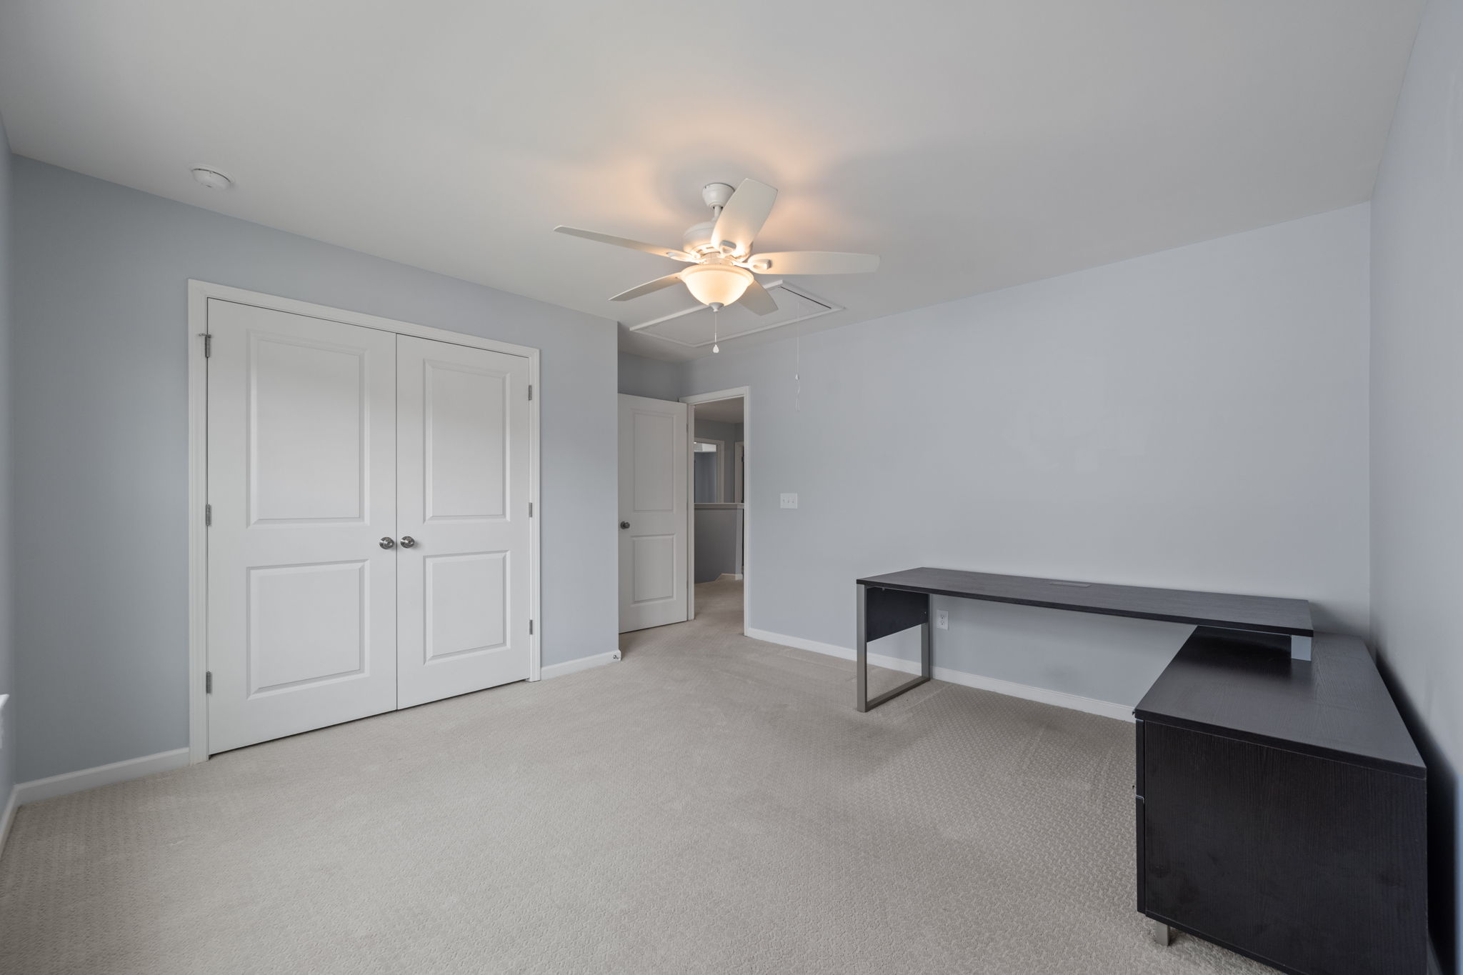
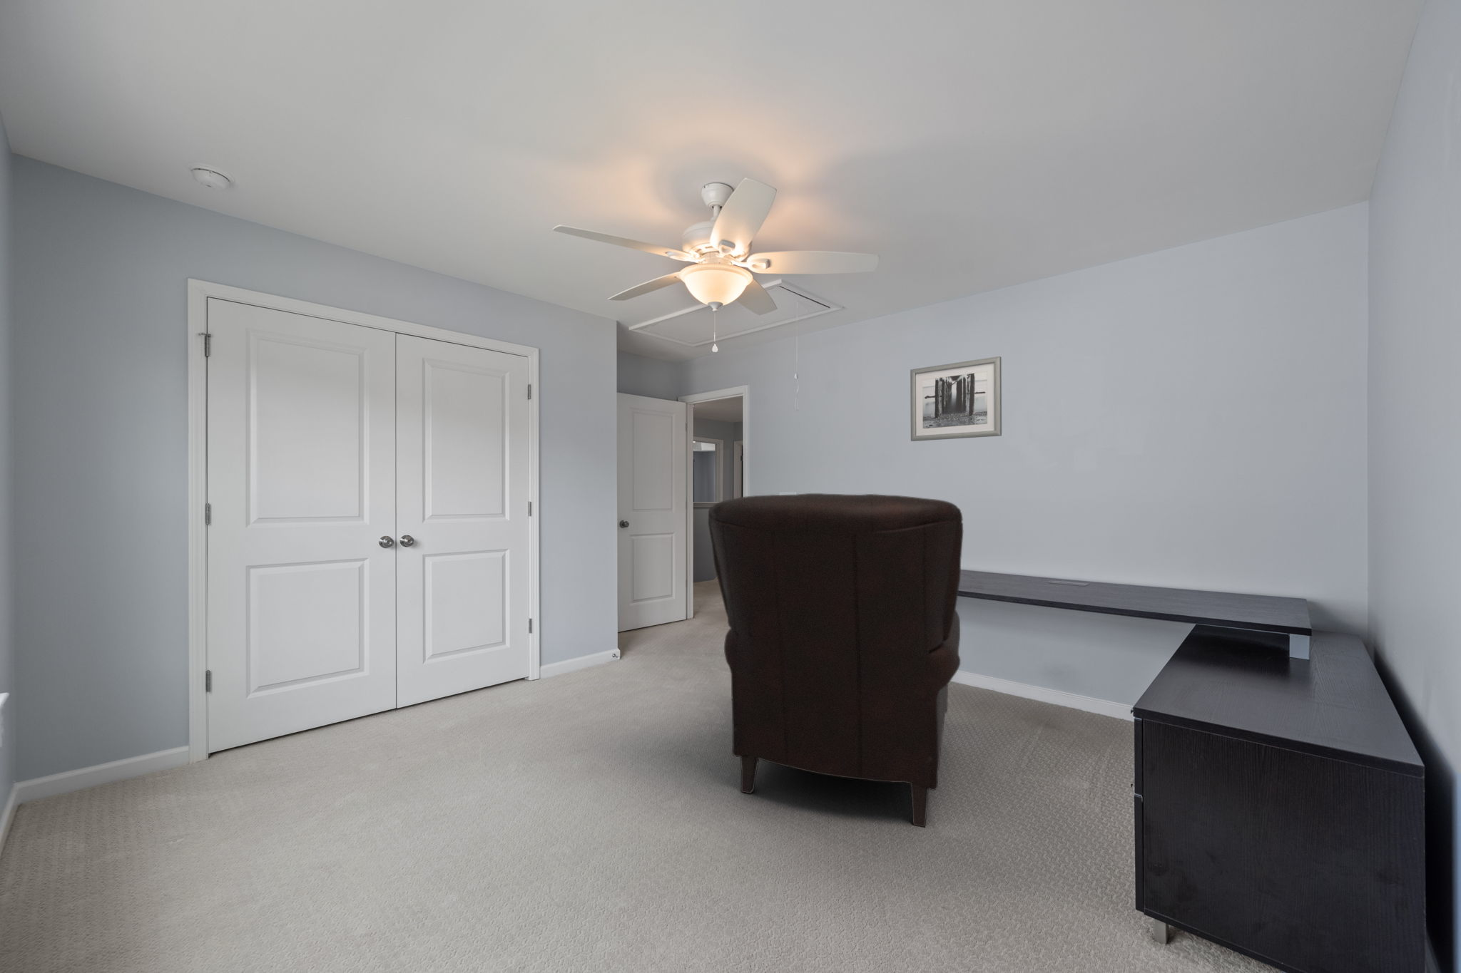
+ wall art [909,356,1003,442]
+ chair [707,493,963,829]
